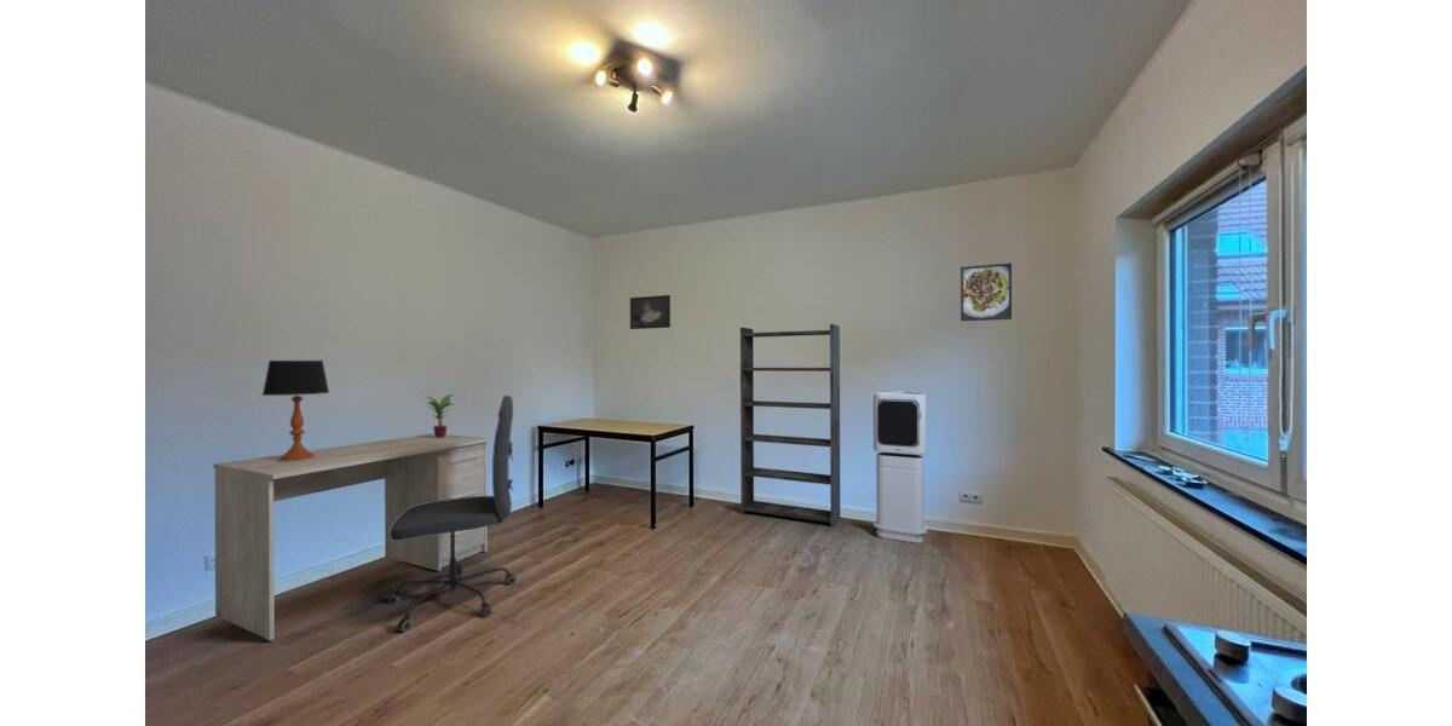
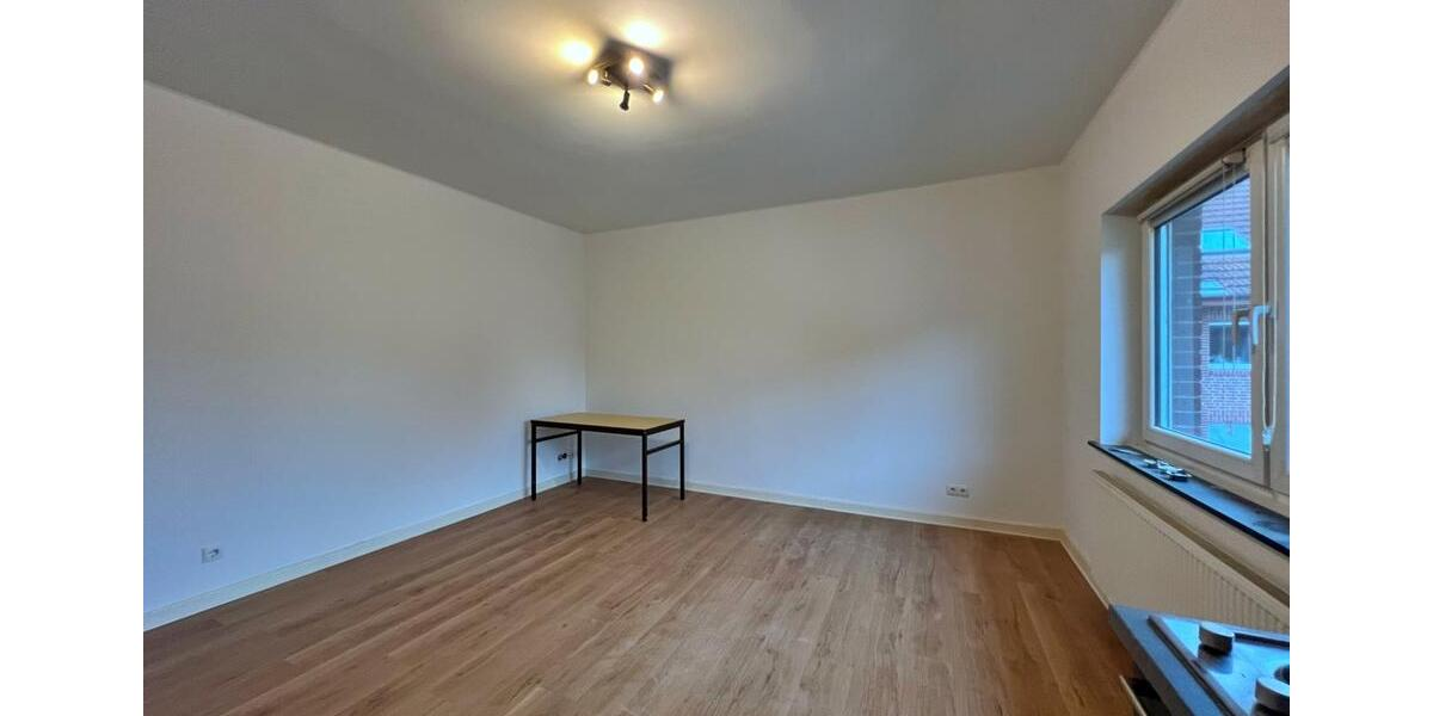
- air purifier [872,390,928,544]
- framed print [960,263,1013,322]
- desk [213,432,491,643]
- office chair [386,394,518,633]
- potted plant [422,393,457,438]
- bookshelf [739,323,841,529]
- table lamp [261,359,330,461]
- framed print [629,294,672,330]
